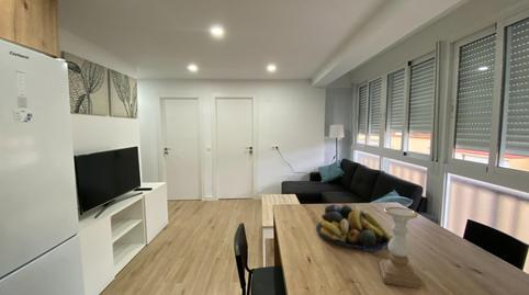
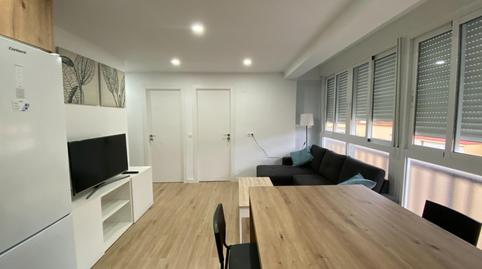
- candle holder [379,206,420,290]
- fruit bowl [315,203,392,252]
